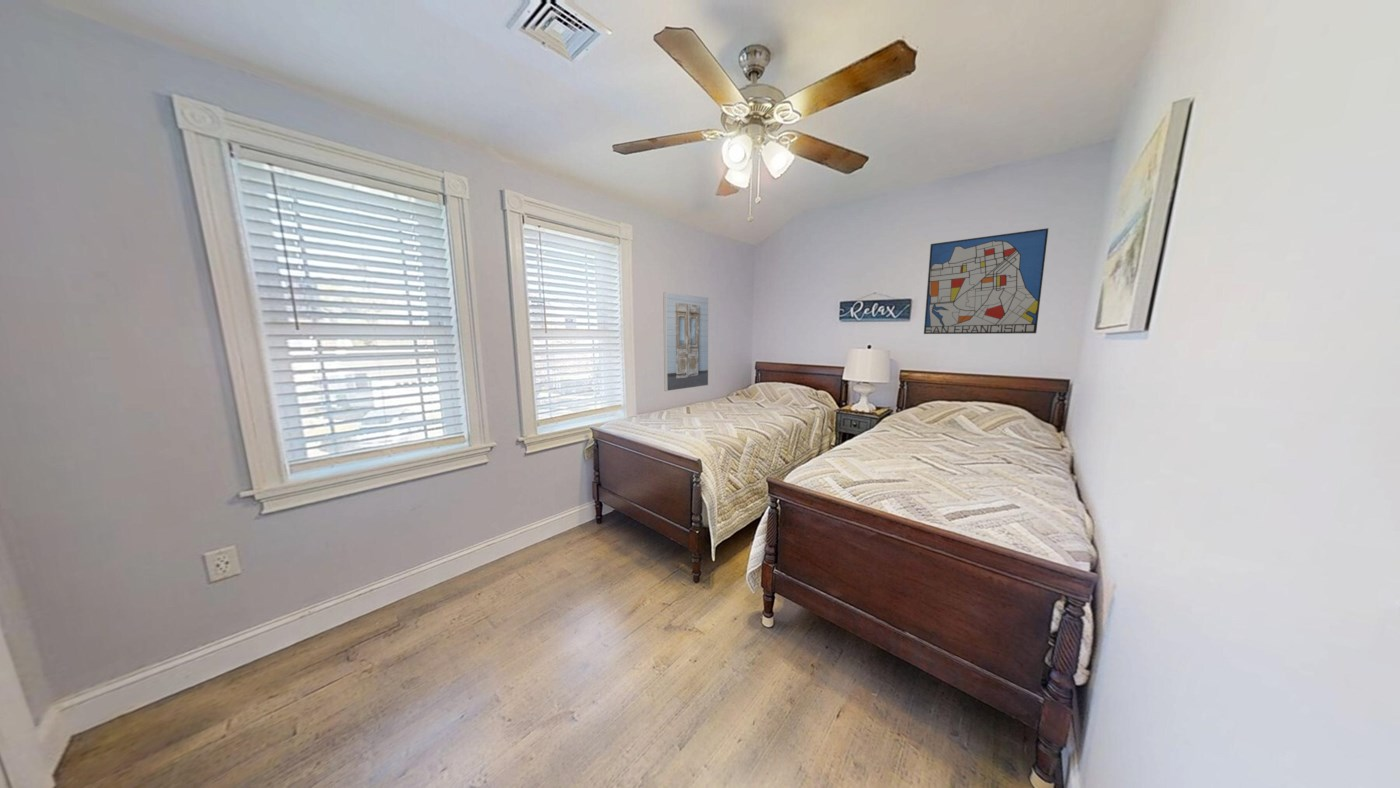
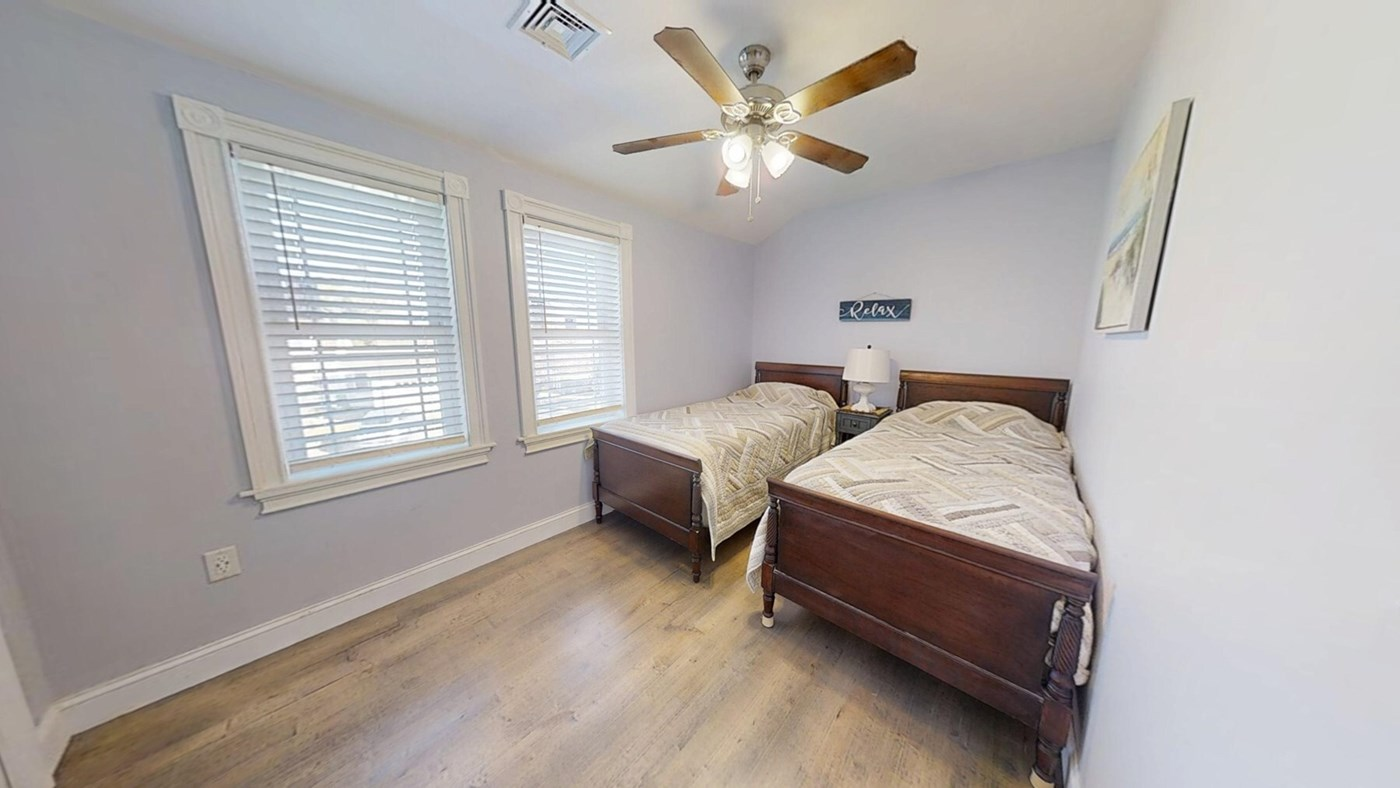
- wall art [923,227,1049,335]
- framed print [662,291,709,392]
